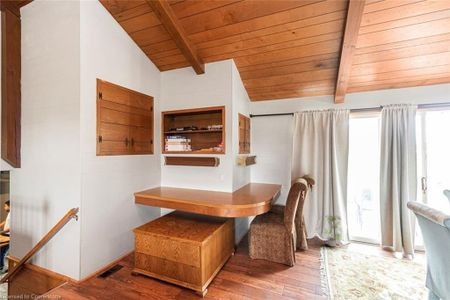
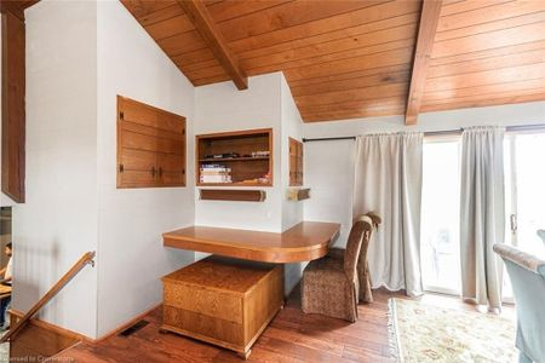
- potted plant [323,214,344,248]
